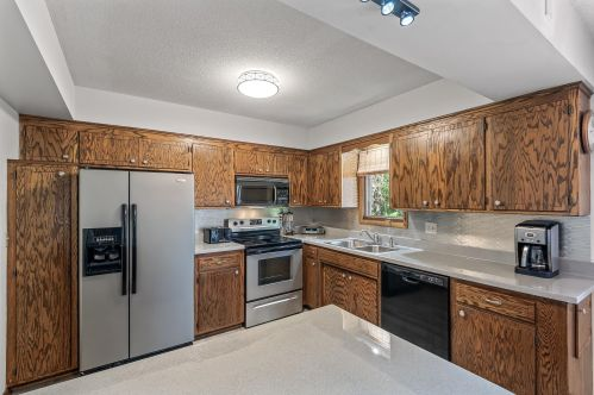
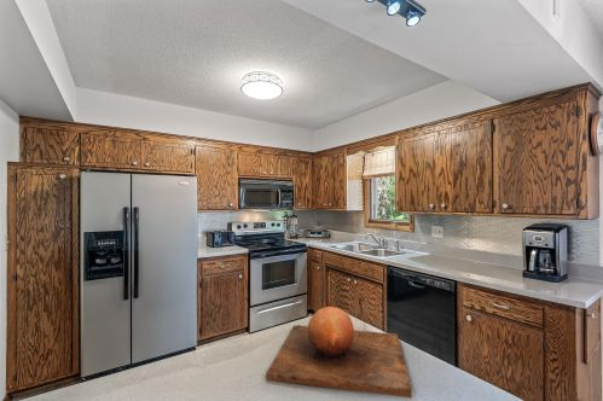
+ chopping board [265,306,413,399]
